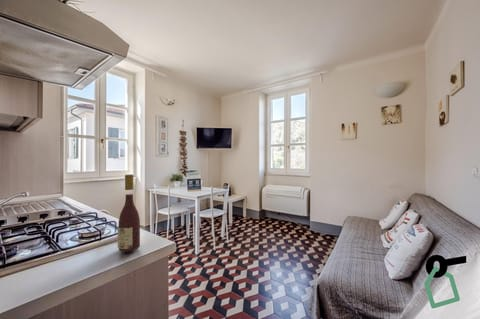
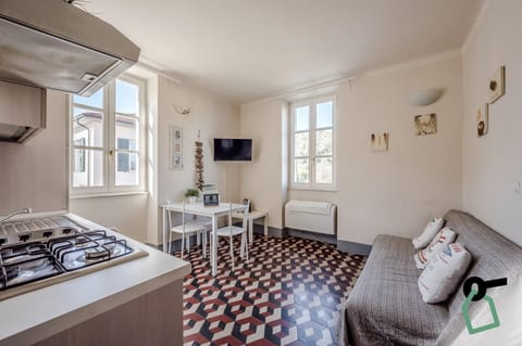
- wine bottle [117,173,141,253]
